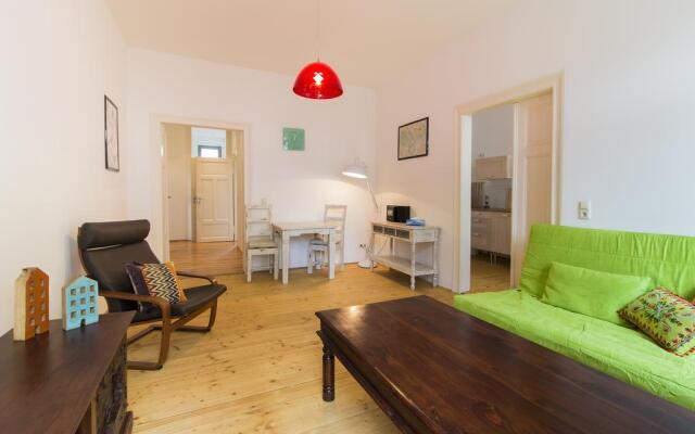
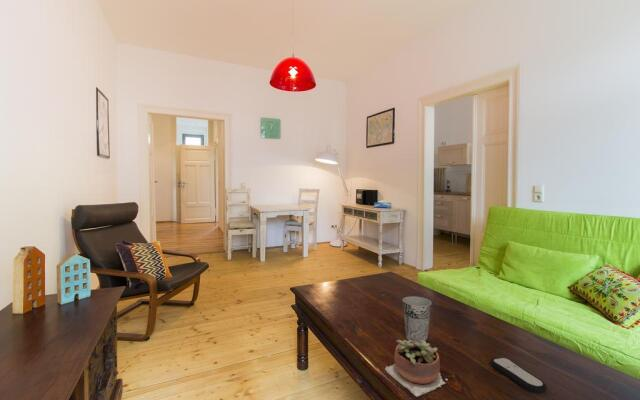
+ remote control [490,357,548,394]
+ succulent plant [384,339,449,398]
+ cup [402,295,432,343]
